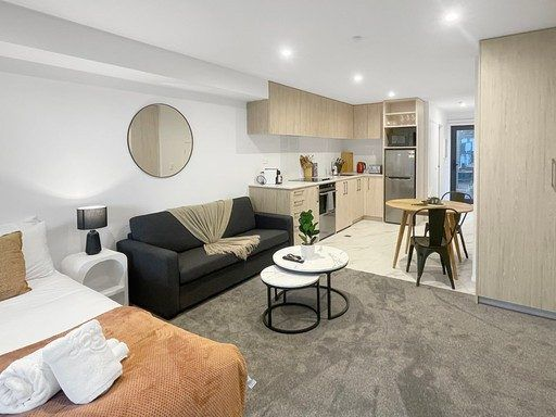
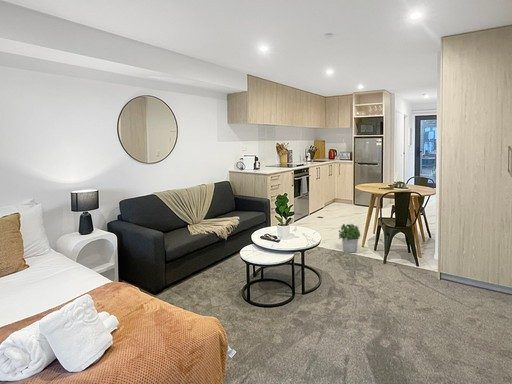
+ potted plant [338,223,362,253]
